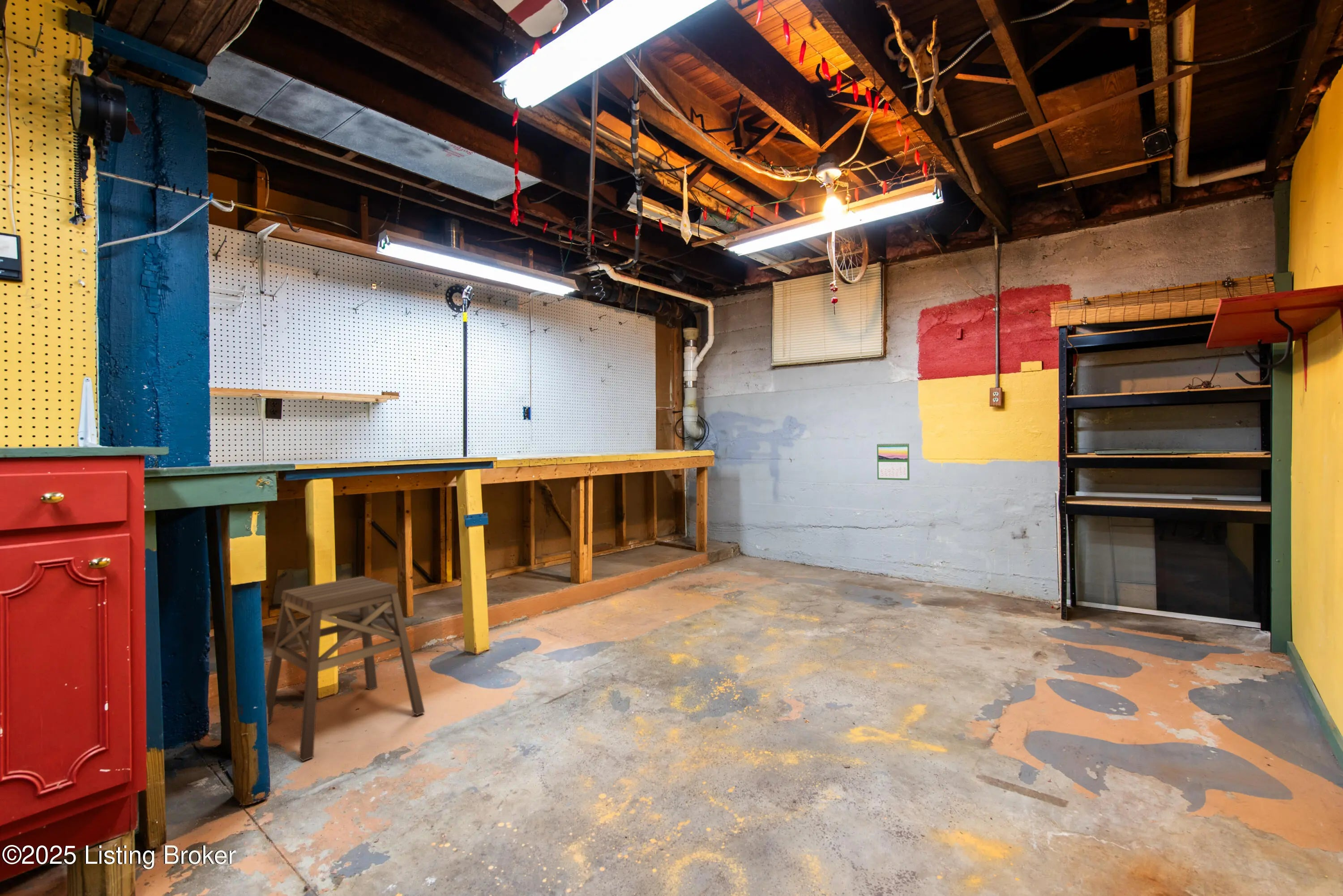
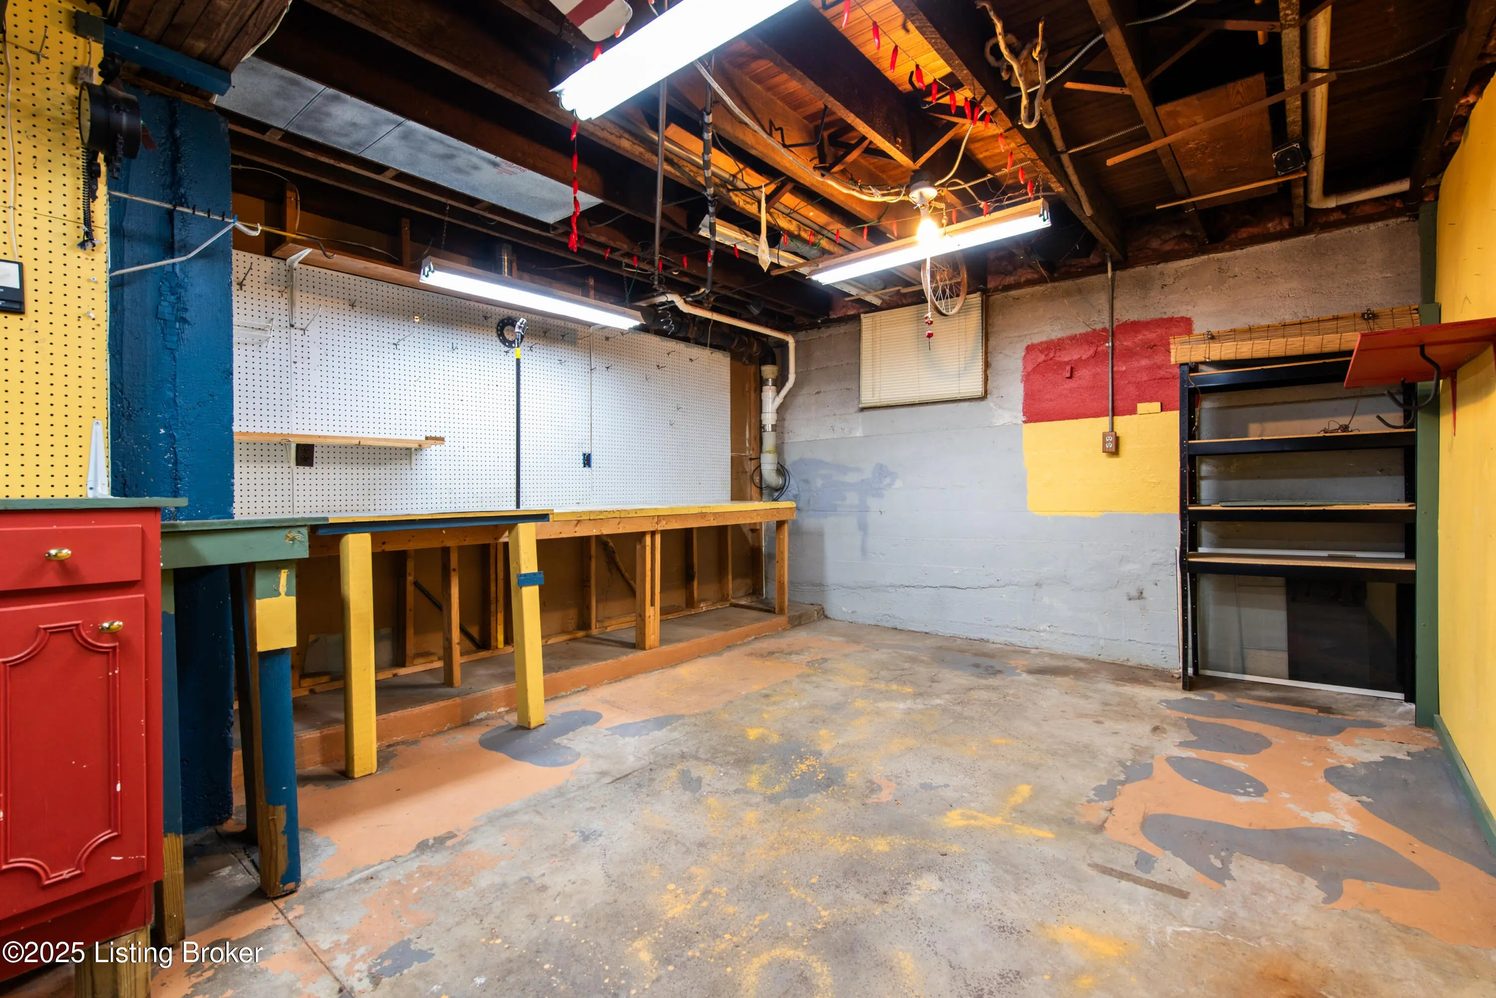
- stool [265,576,425,762]
- calendar [877,442,910,481]
